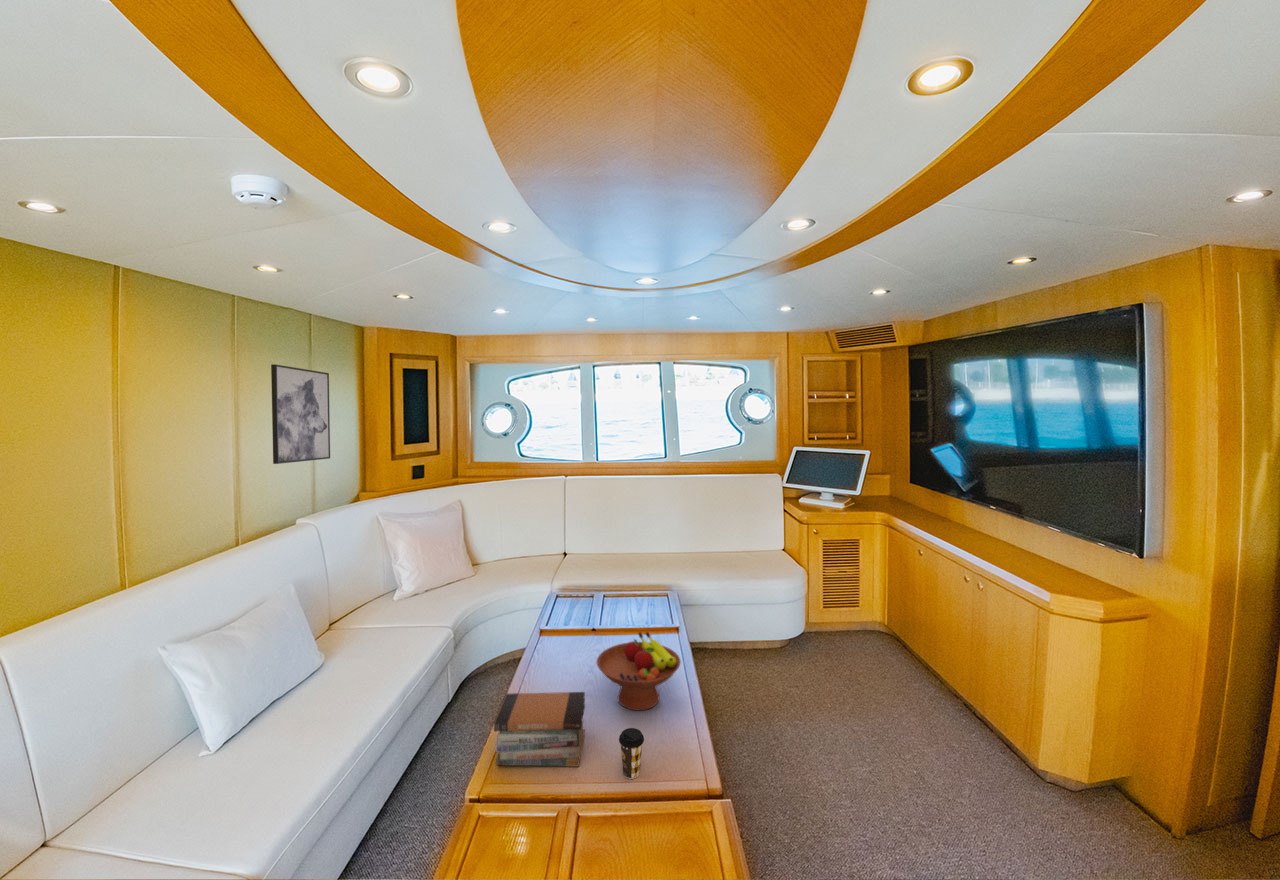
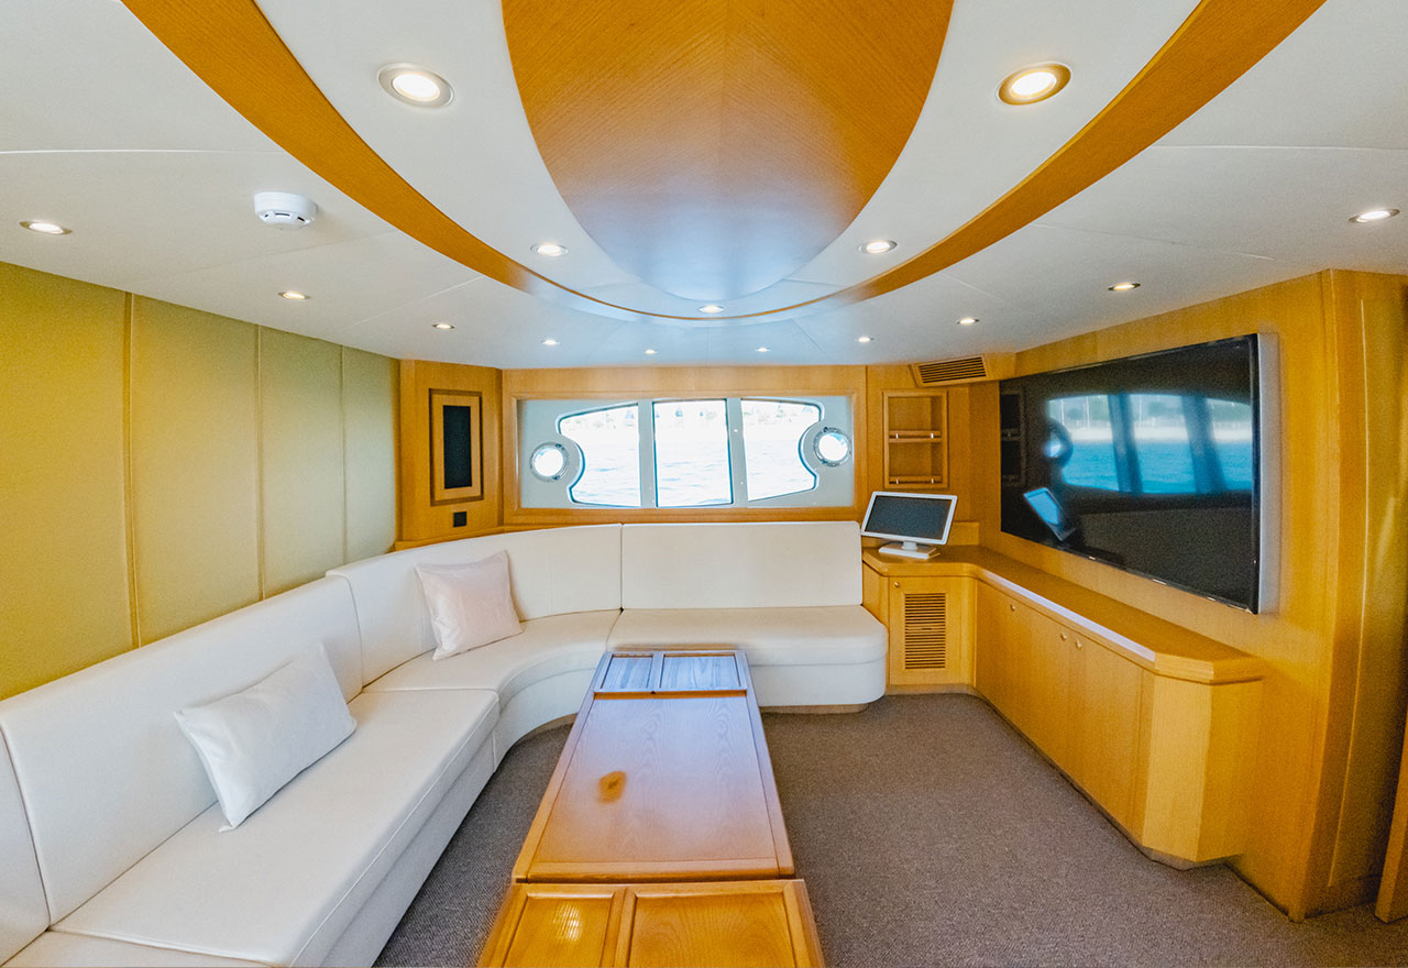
- fruit bowl [595,631,682,712]
- wall art [270,363,331,465]
- book stack [493,691,586,768]
- coffee cup [618,727,645,780]
